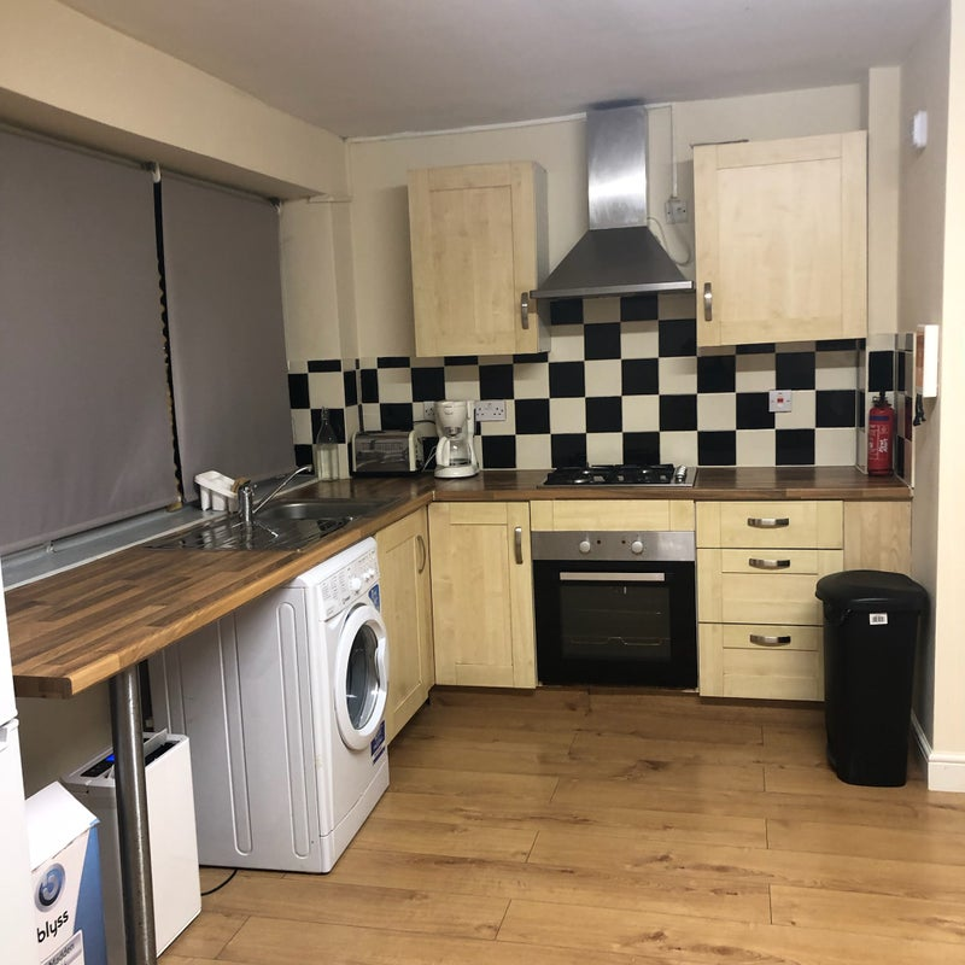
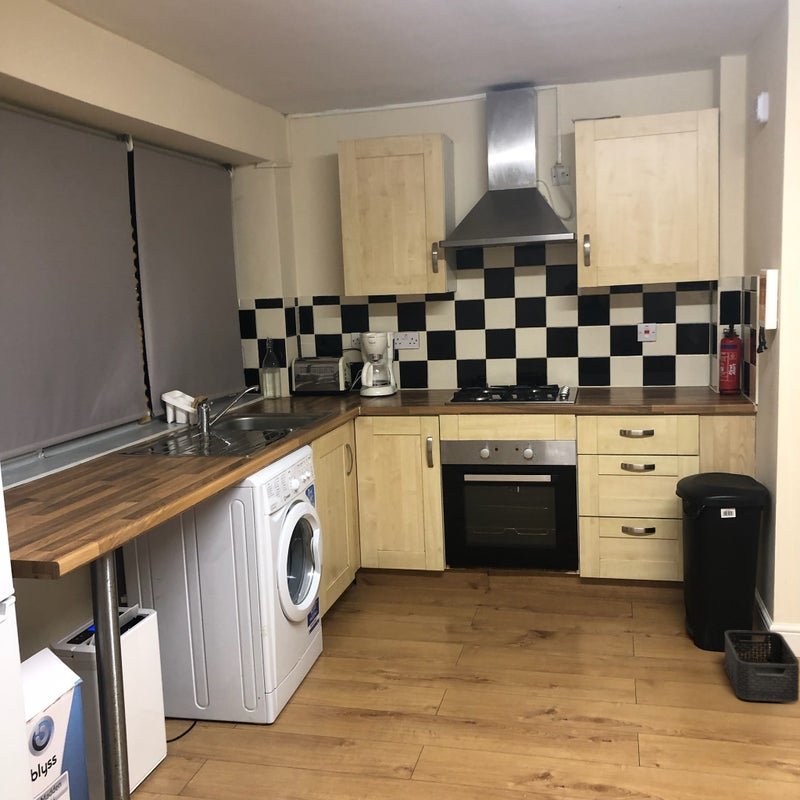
+ storage bin [724,629,800,703]
